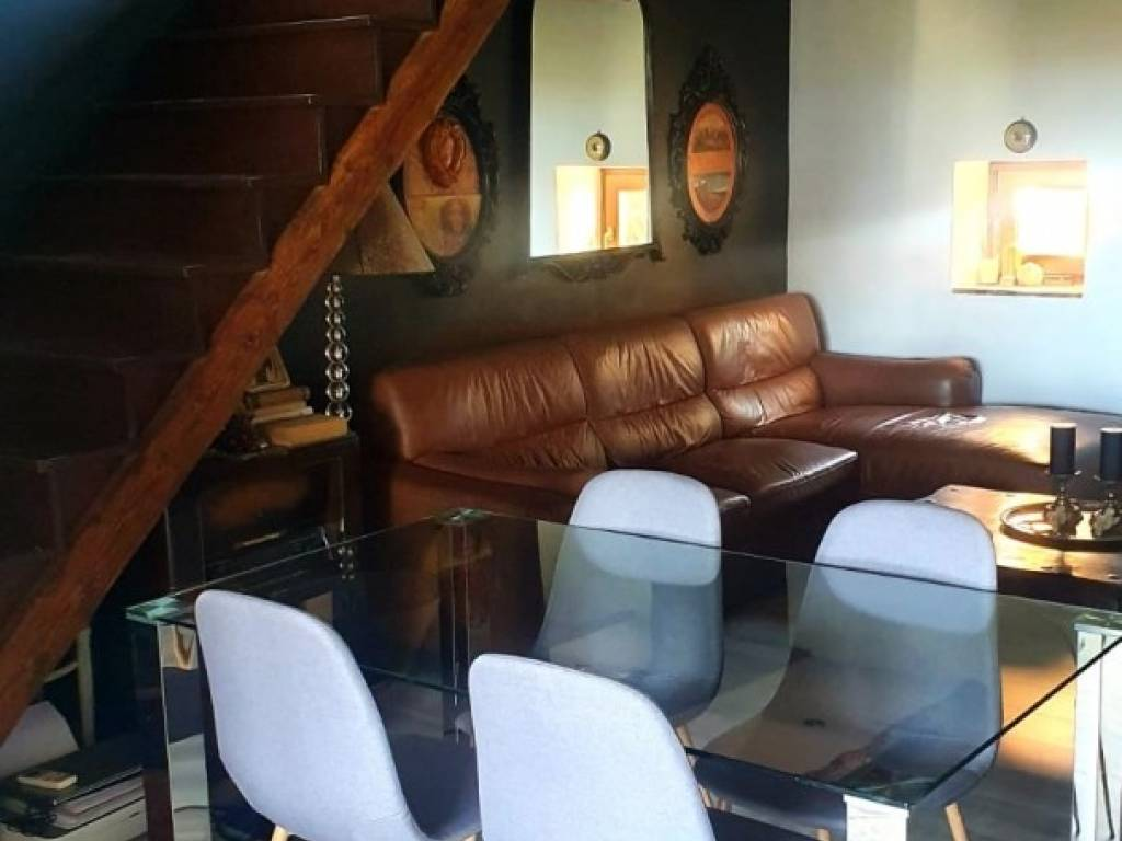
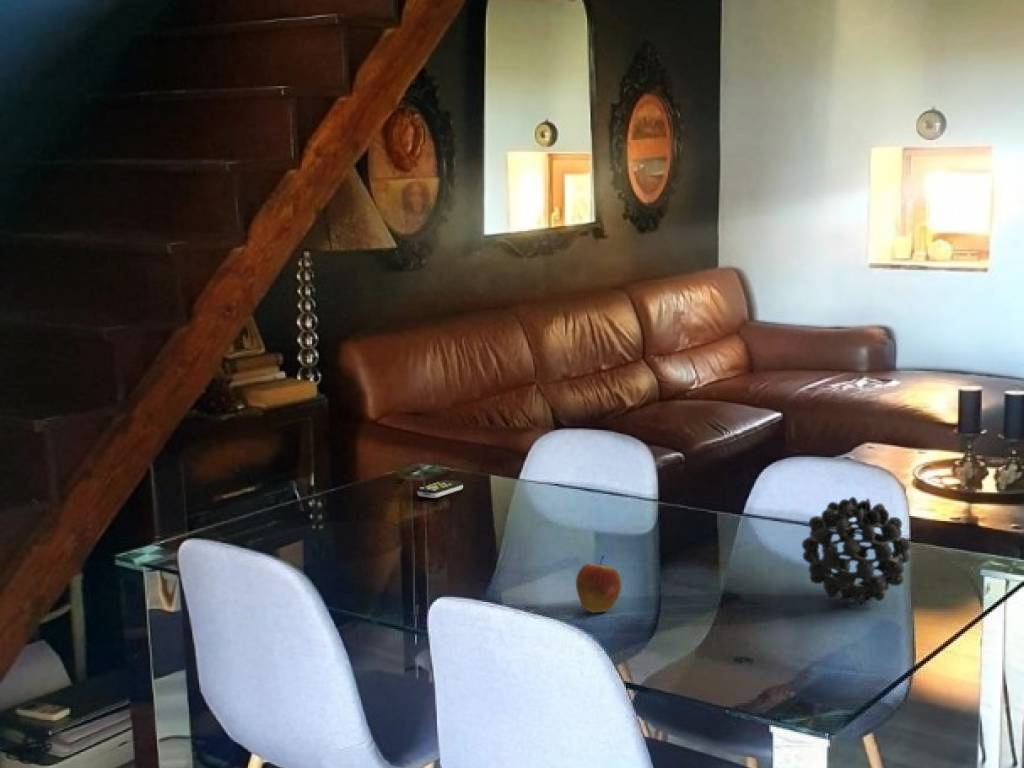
+ remote control [416,479,464,499]
+ apple [575,554,622,614]
+ decorative ball [801,496,912,606]
